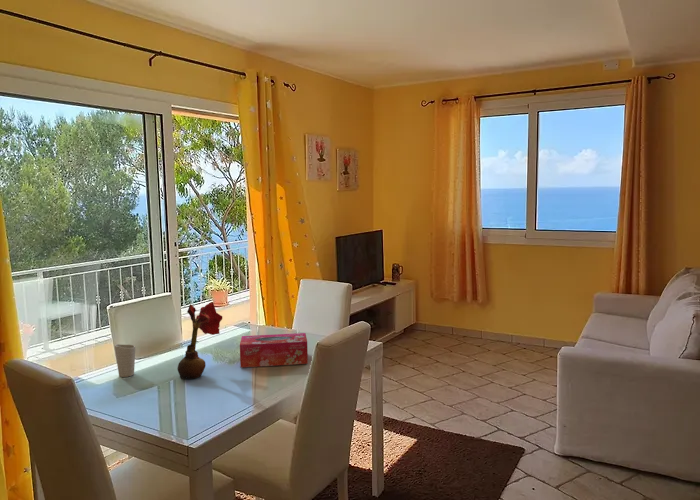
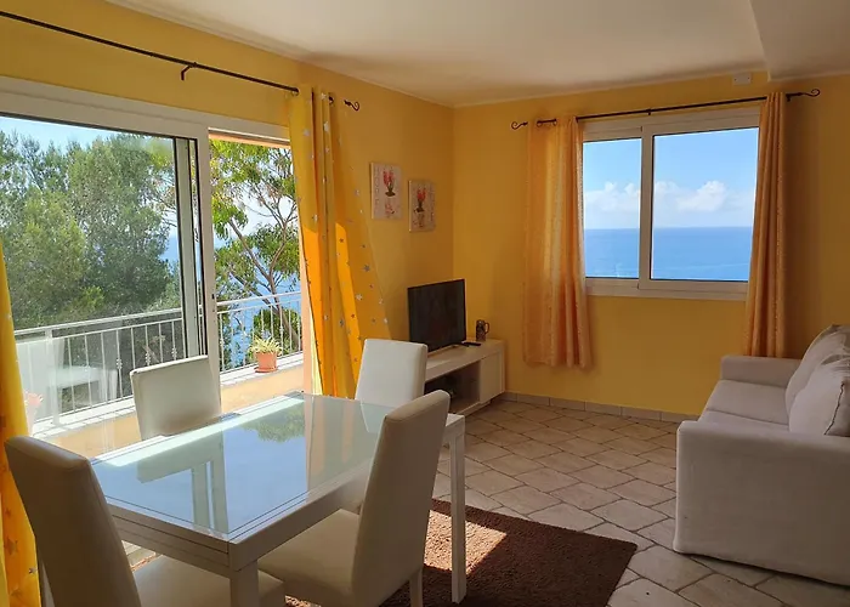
- tissue box [239,332,309,368]
- cup [114,343,136,378]
- flower [176,302,223,380]
